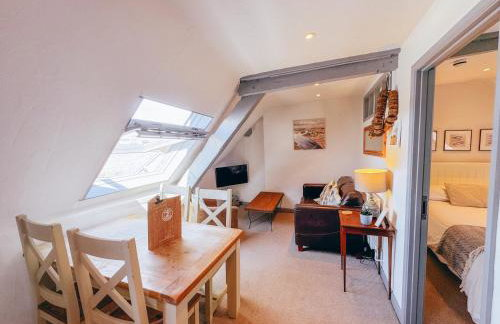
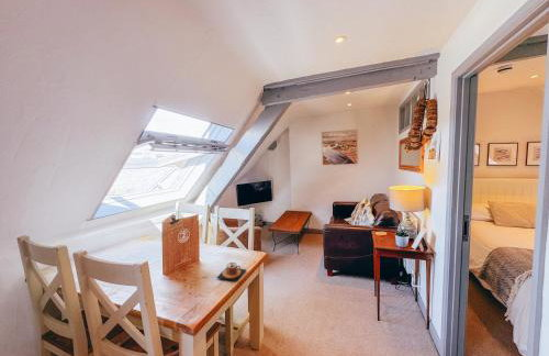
+ teacup [215,262,248,282]
